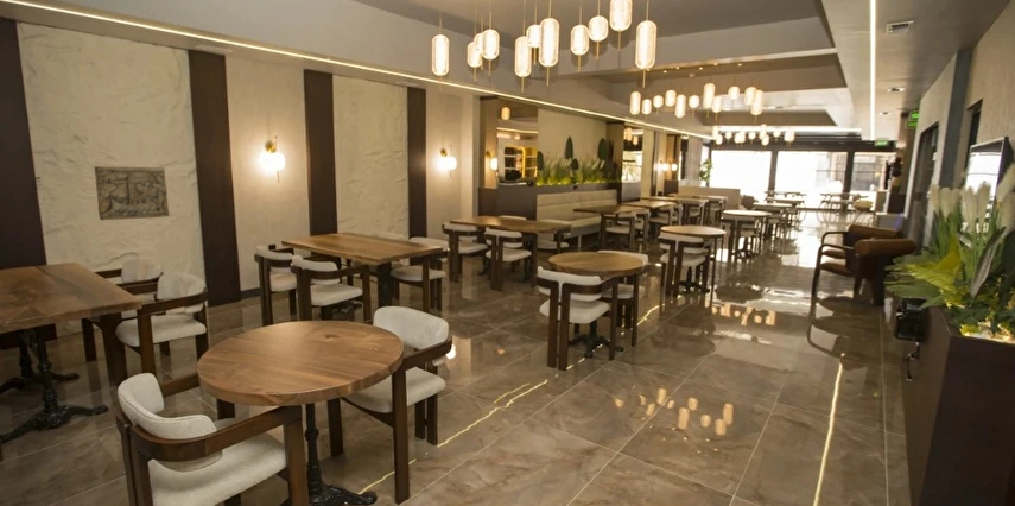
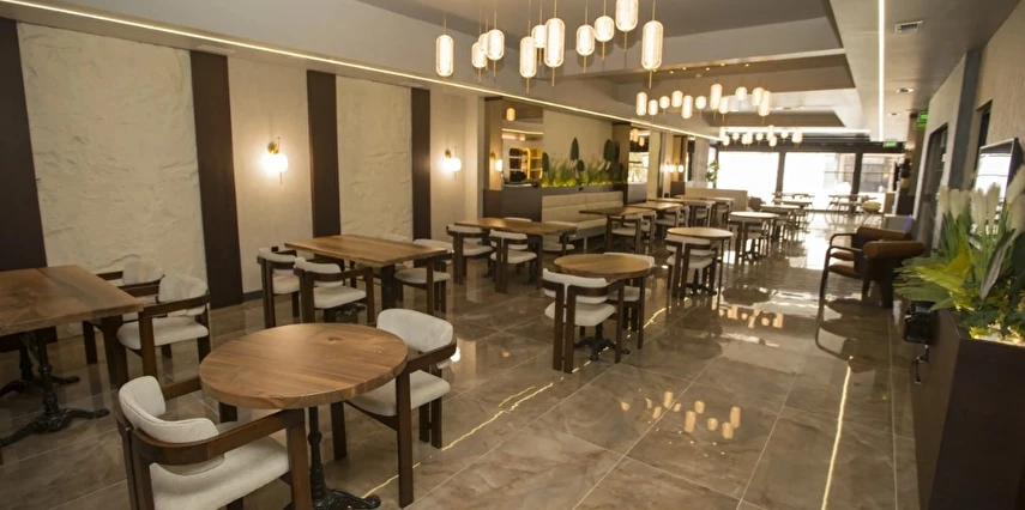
- stone relief [94,165,170,222]
